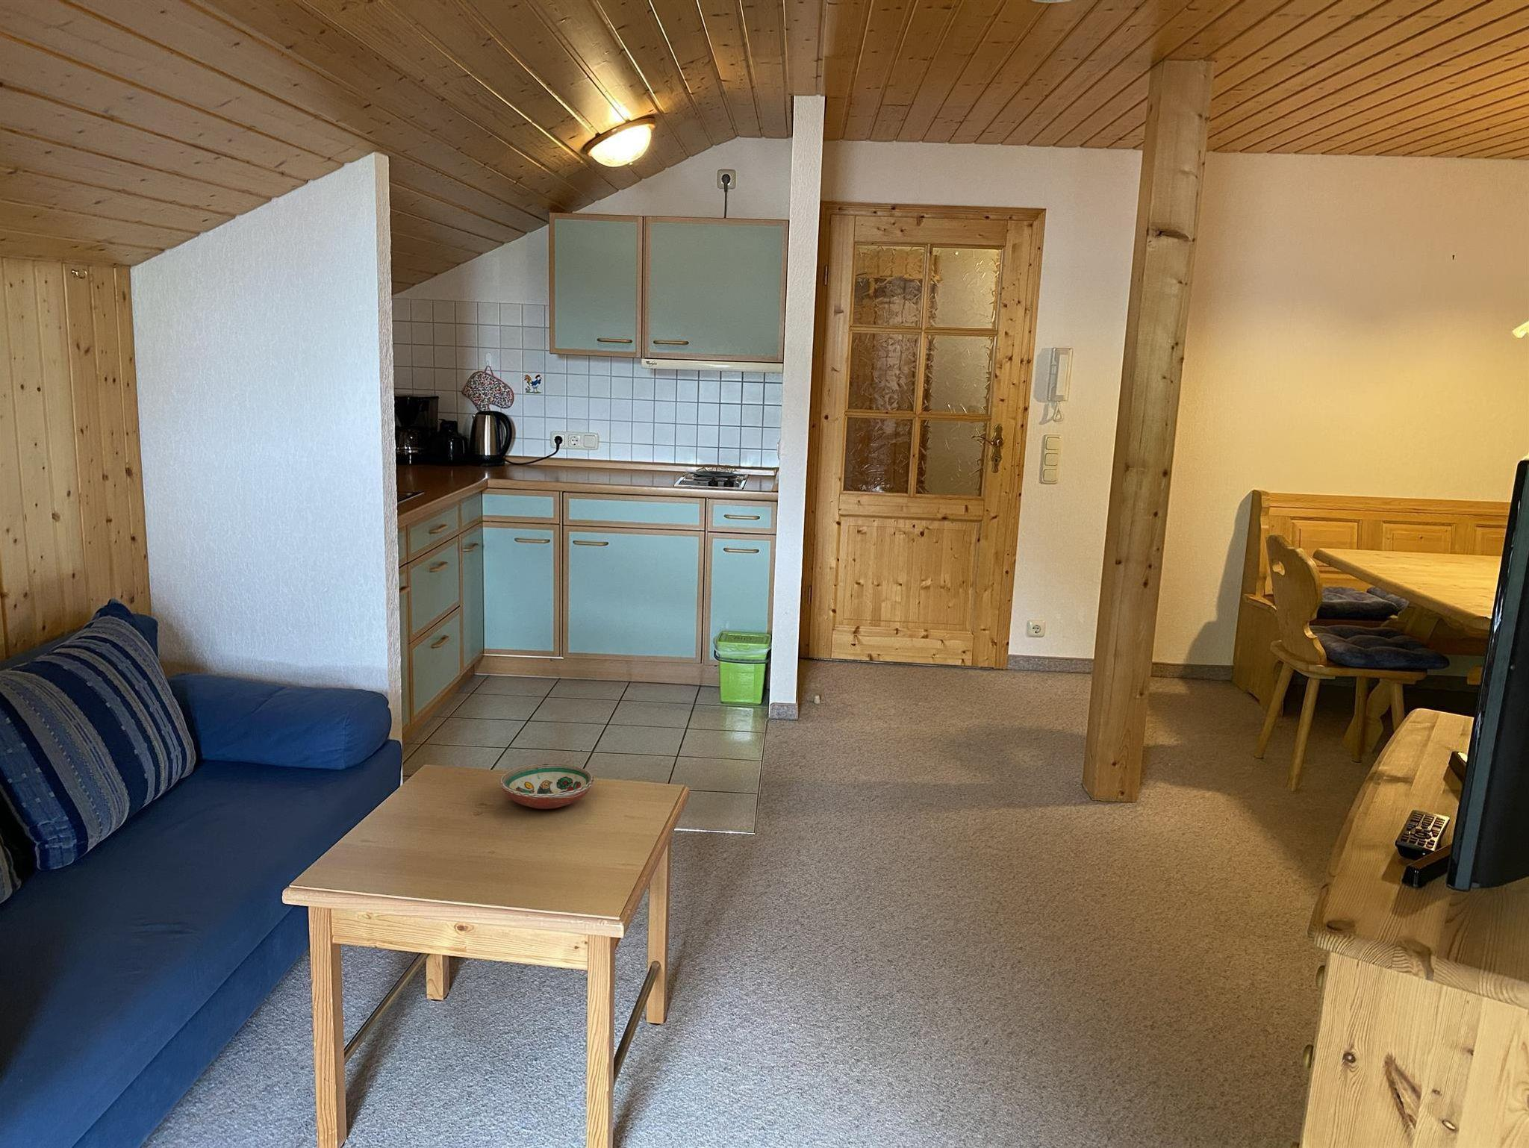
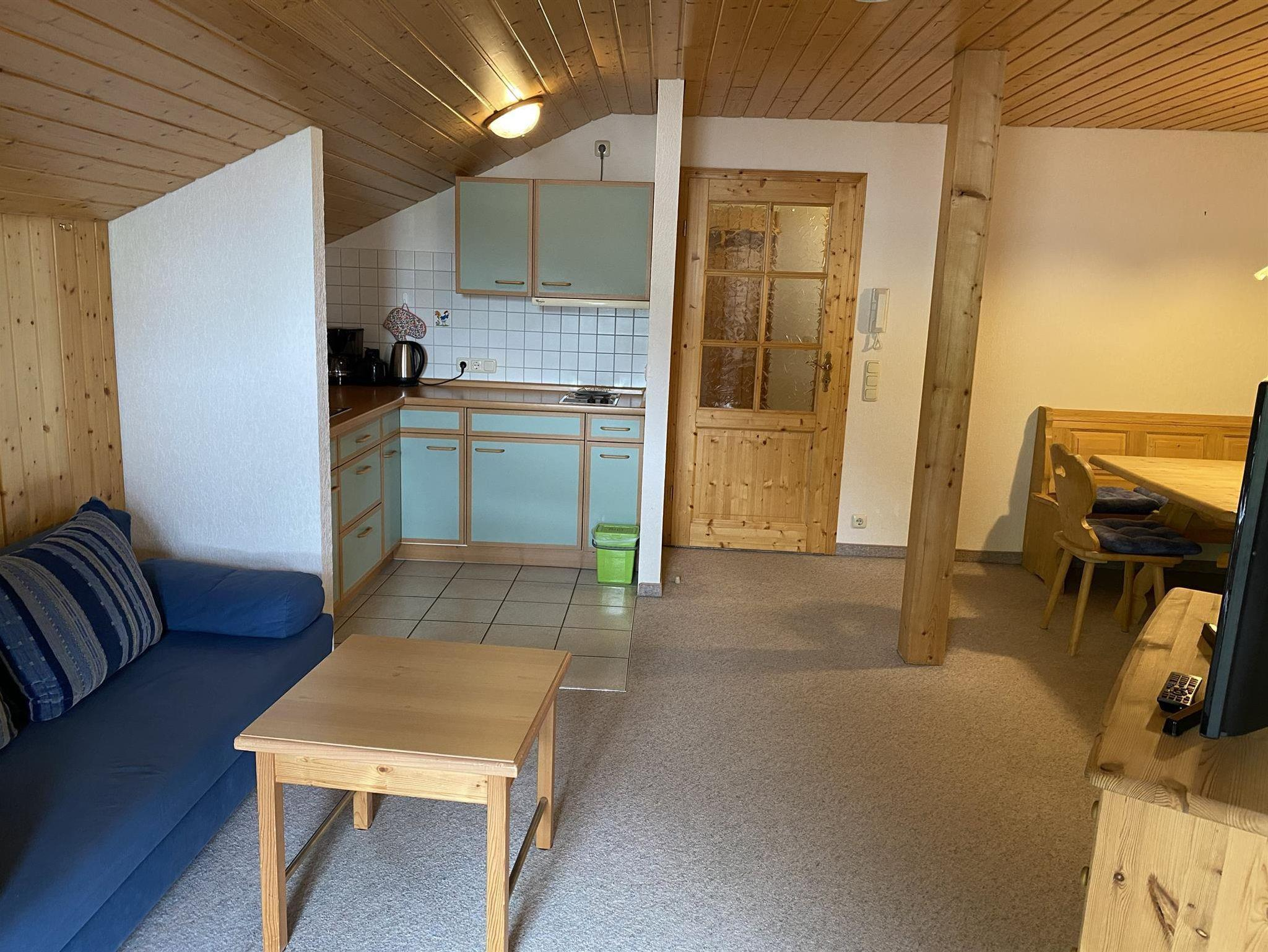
- decorative bowl [499,763,594,810]
